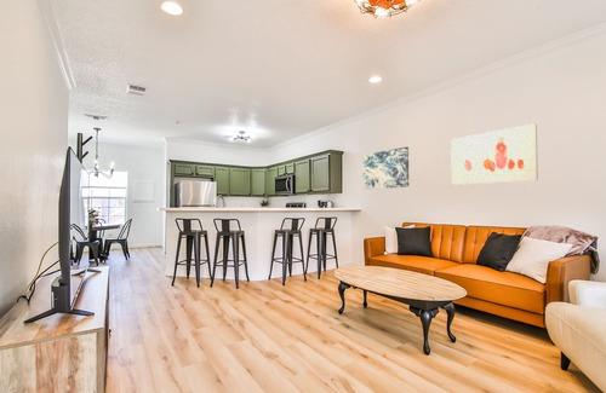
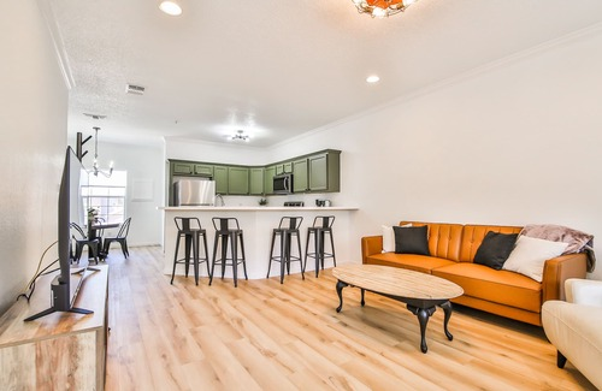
- wall art [450,122,539,186]
- wall art [362,146,410,190]
